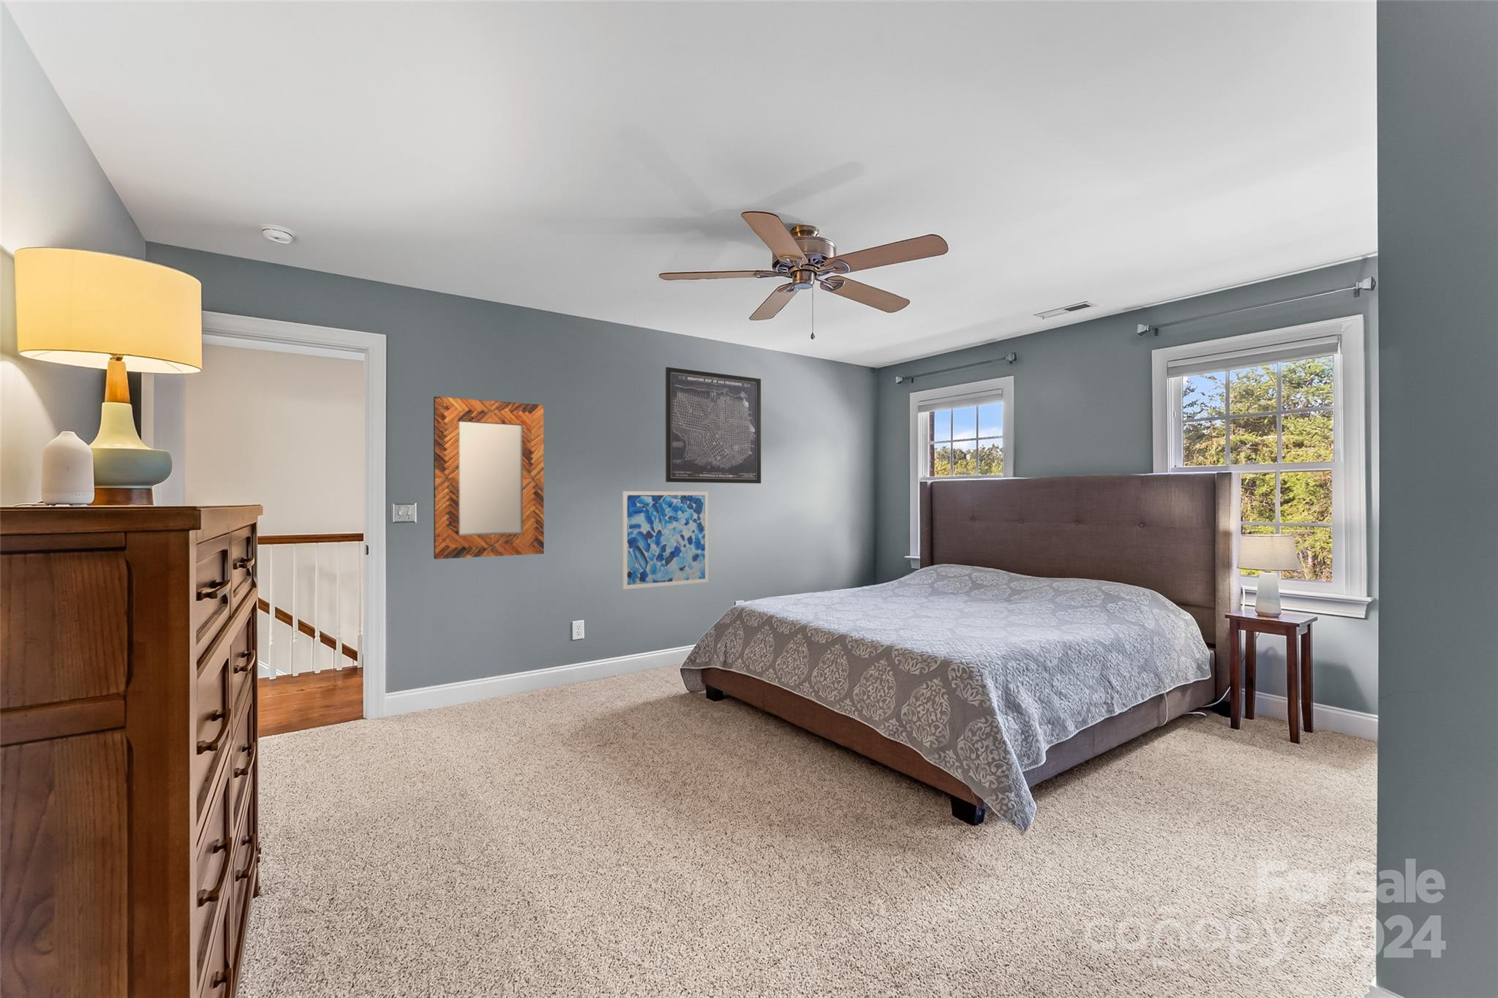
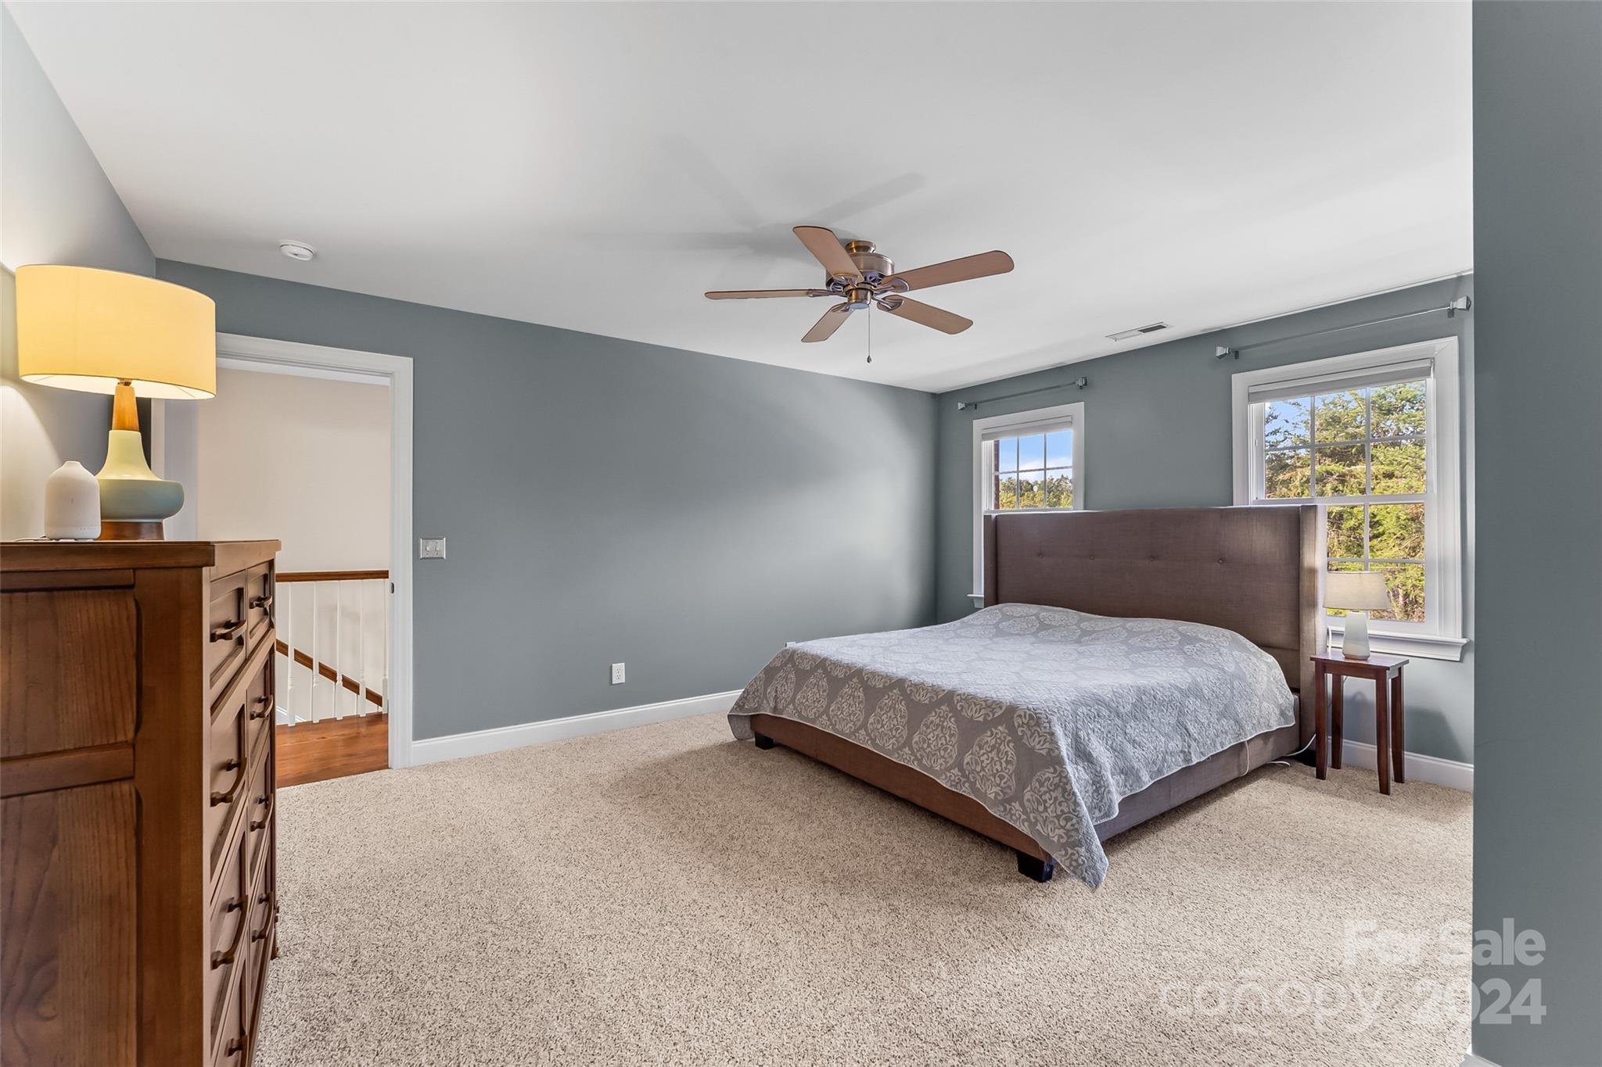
- wall art [665,366,762,485]
- wall art [621,490,708,590]
- home mirror [433,395,545,560]
